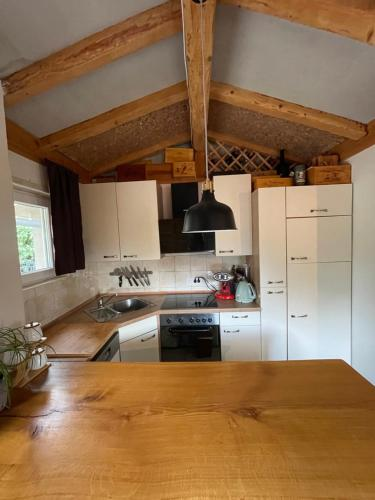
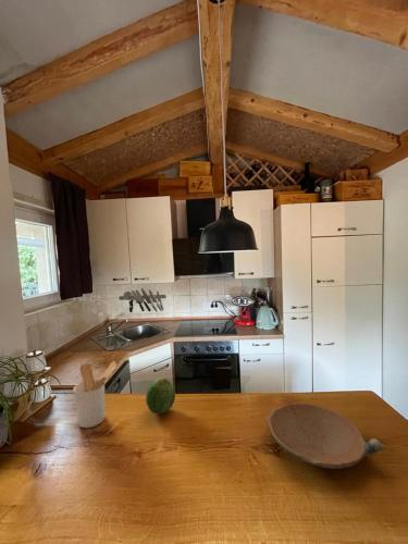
+ fruit [145,378,176,415]
+ utensil holder [72,360,118,429]
+ bowl [265,403,386,470]
